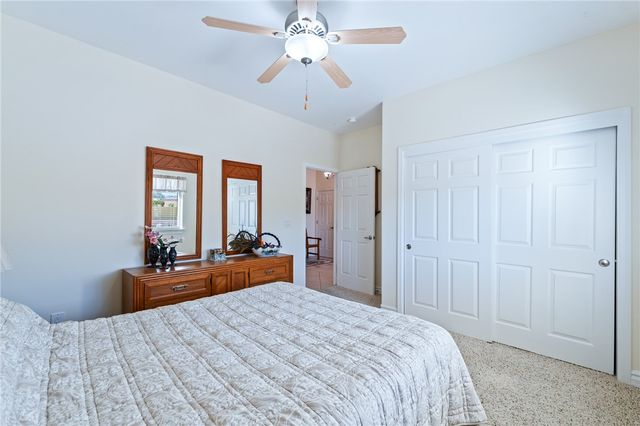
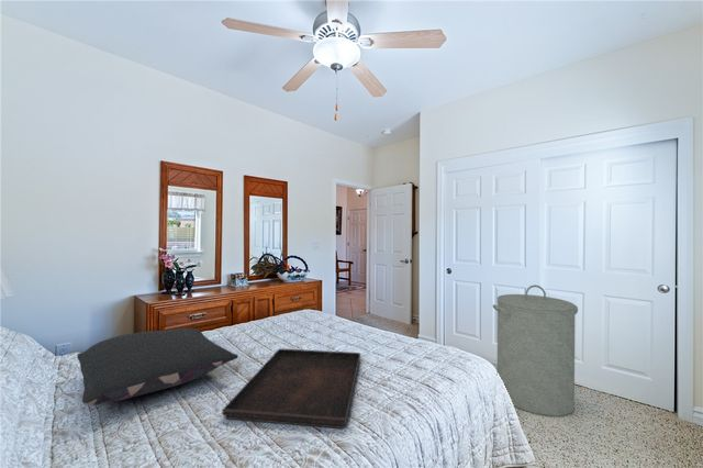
+ laundry hamper [492,285,579,417]
+ serving tray [222,347,361,430]
+ pillow [76,327,239,406]
